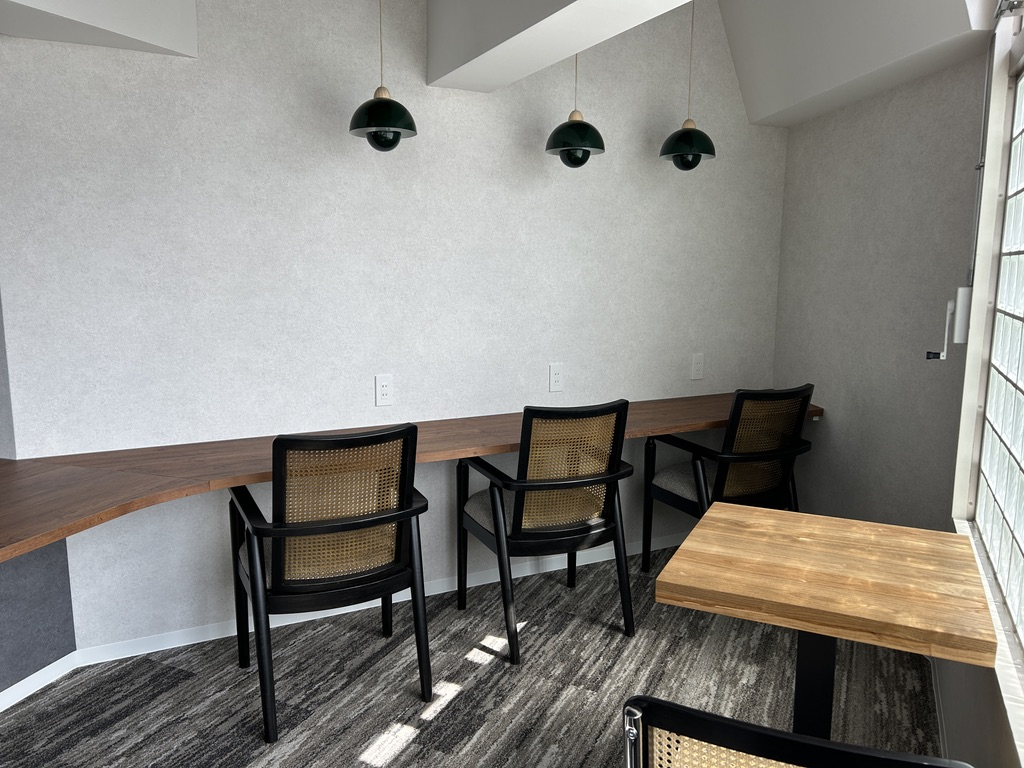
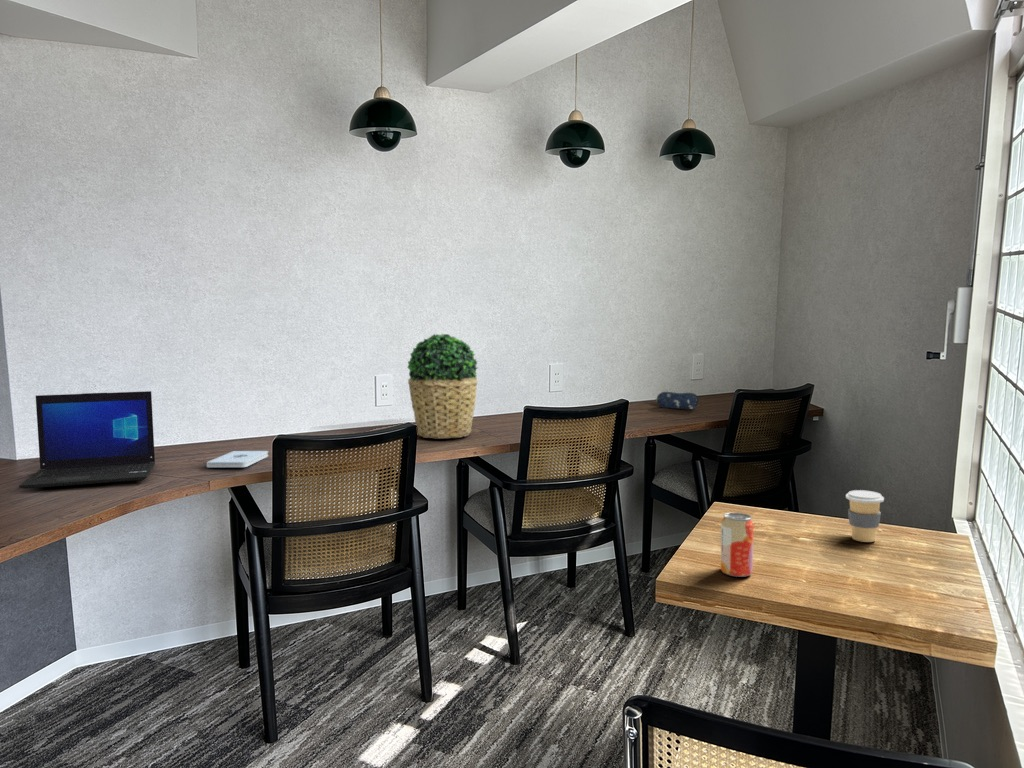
+ coffee cup [845,489,885,543]
+ laptop [18,390,156,490]
+ notepad [206,450,269,468]
+ potted plant [407,333,479,440]
+ pencil case [655,391,700,410]
+ beverage can [720,512,754,578]
